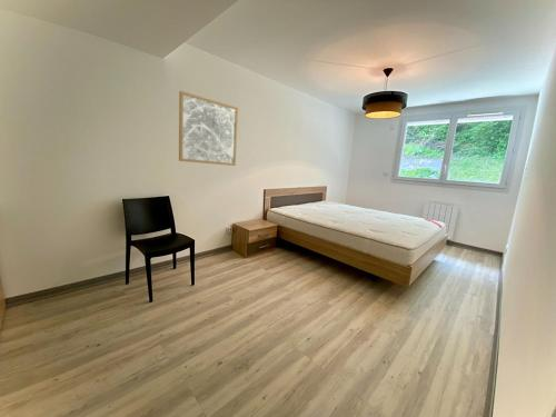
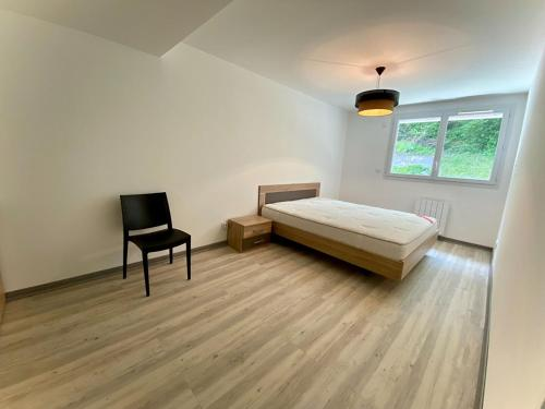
- wall art [178,90,239,167]
